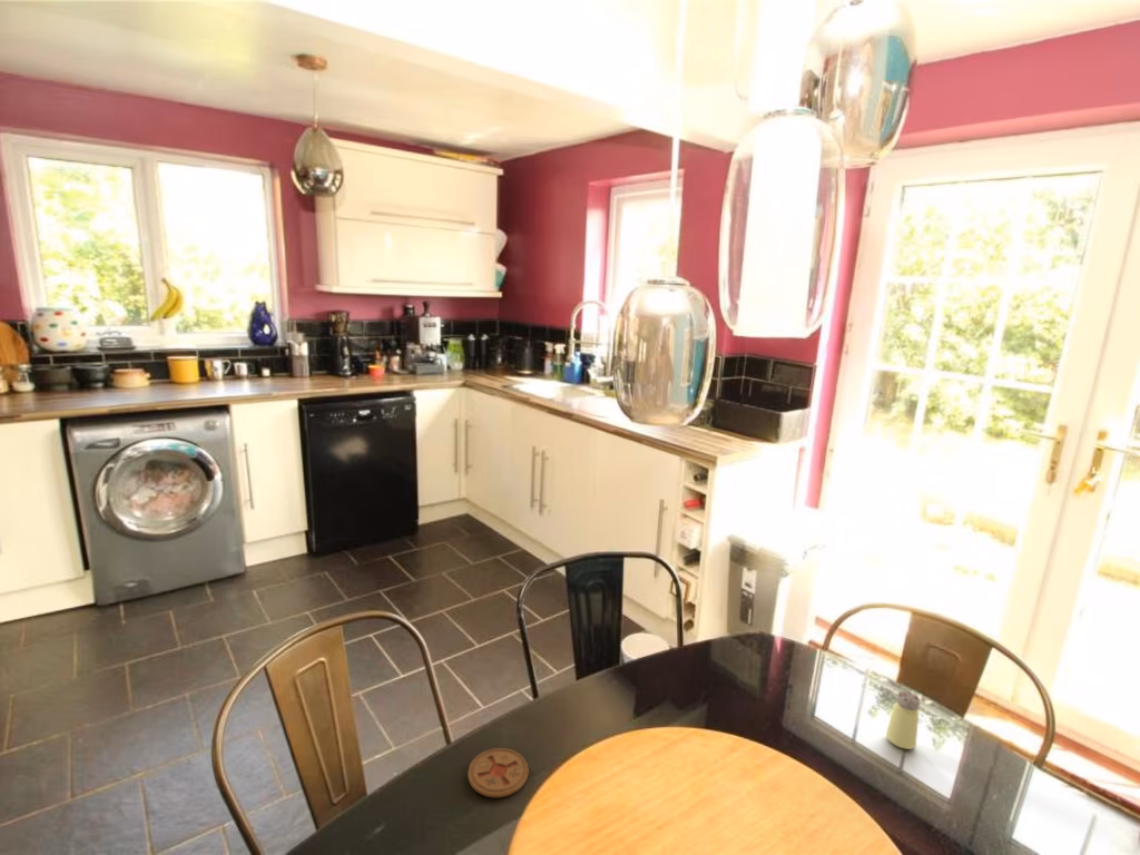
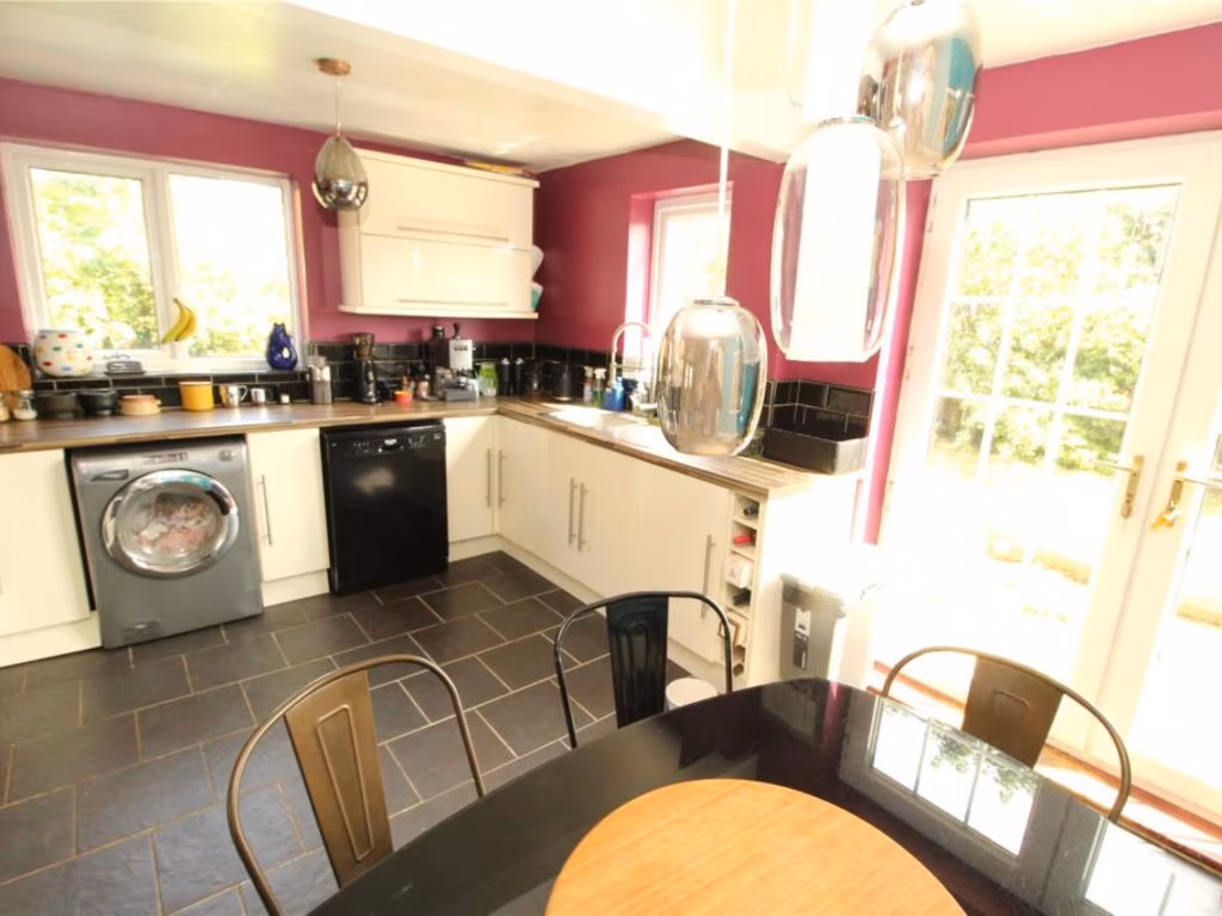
- saltshaker [885,690,922,750]
- coaster [466,747,529,798]
